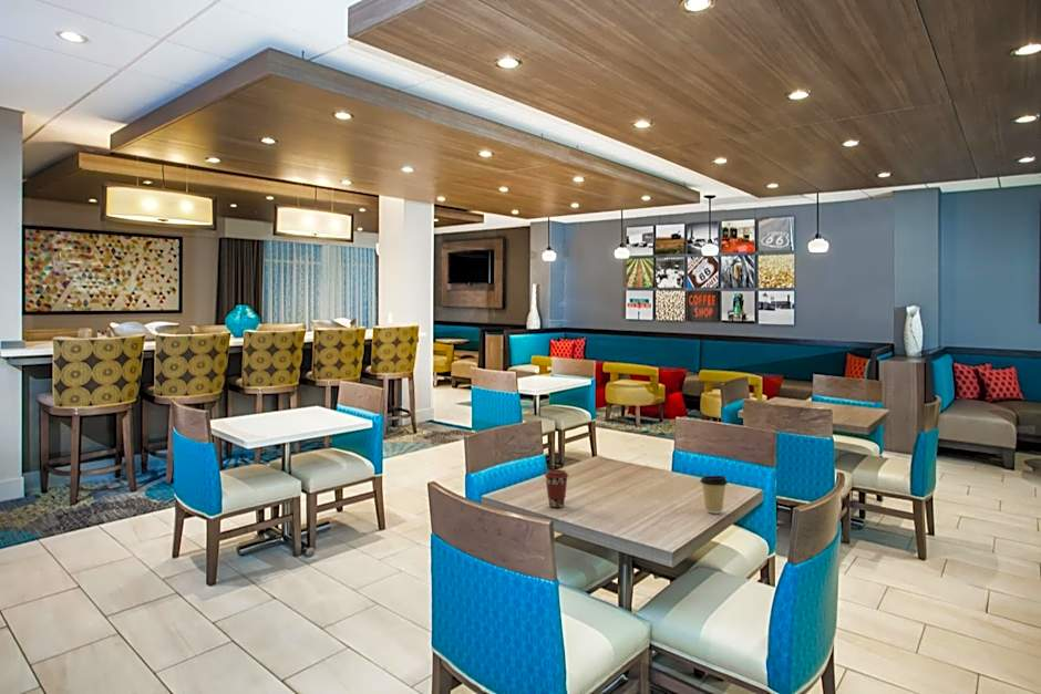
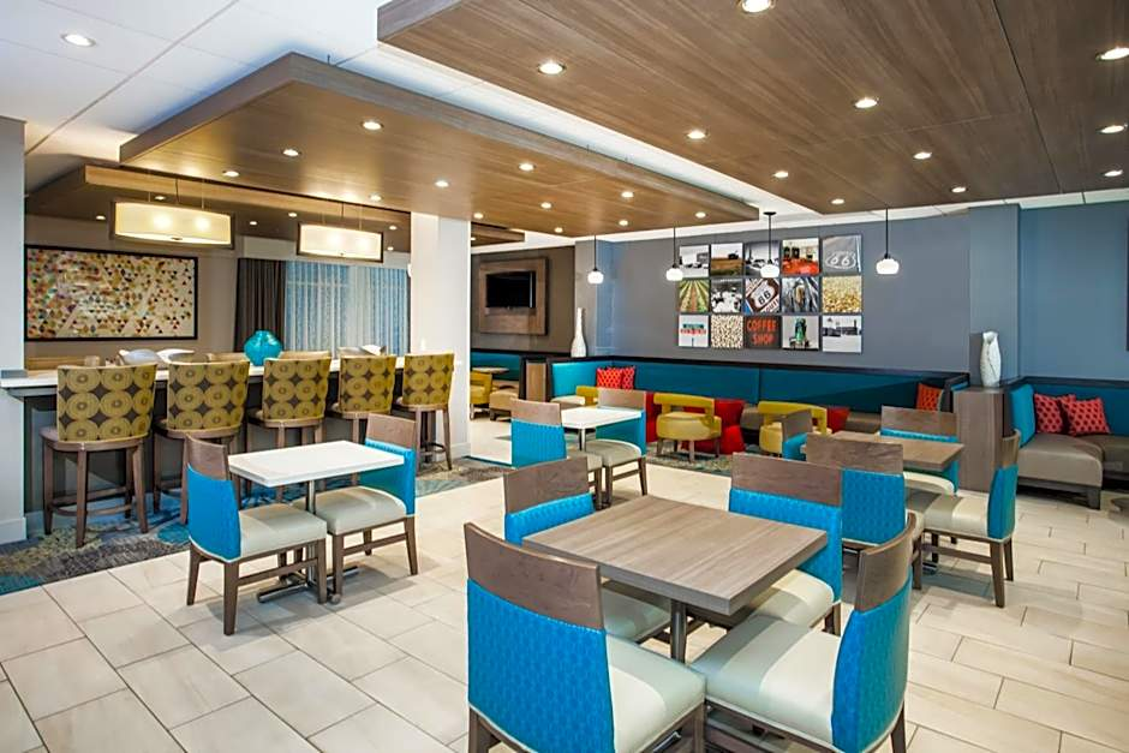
- coffee cup [544,468,569,509]
- coffee cup [699,475,729,515]
